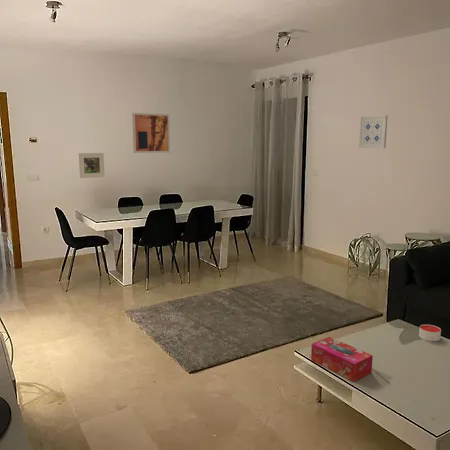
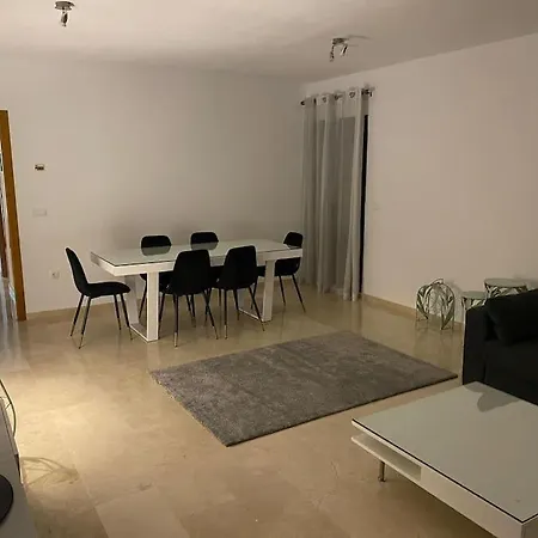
- wall art [131,112,171,154]
- wall art [358,114,389,149]
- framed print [78,152,106,179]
- tissue box [310,336,374,383]
- candle [418,324,442,342]
